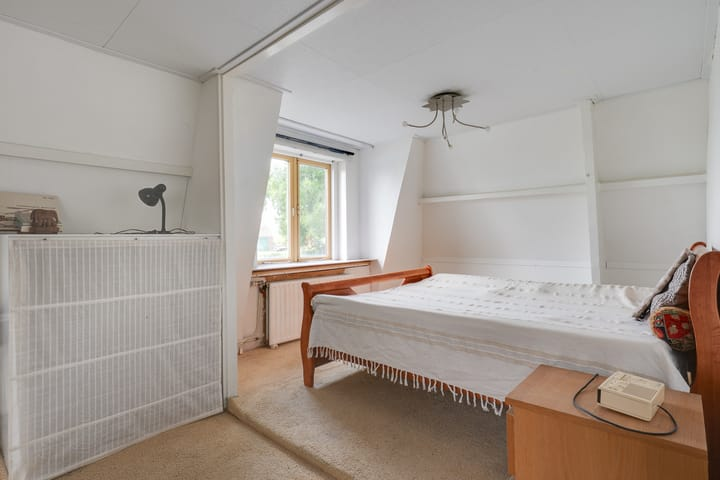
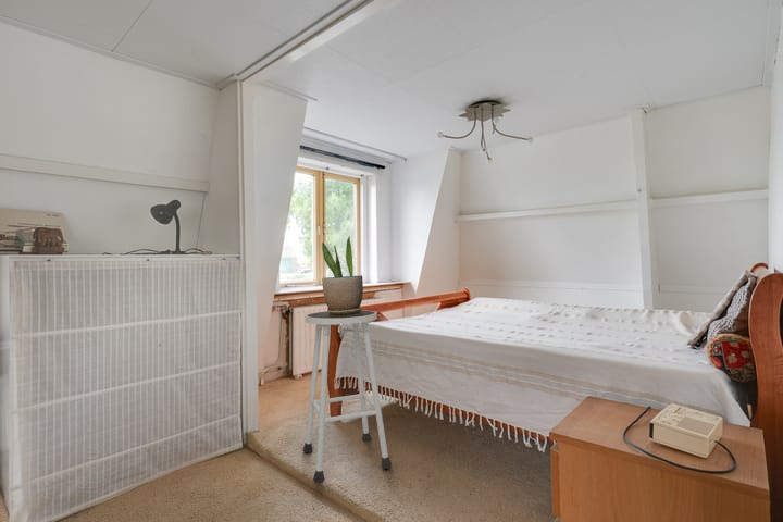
+ potted plant [321,235,364,314]
+ stool [302,309,393,484]
